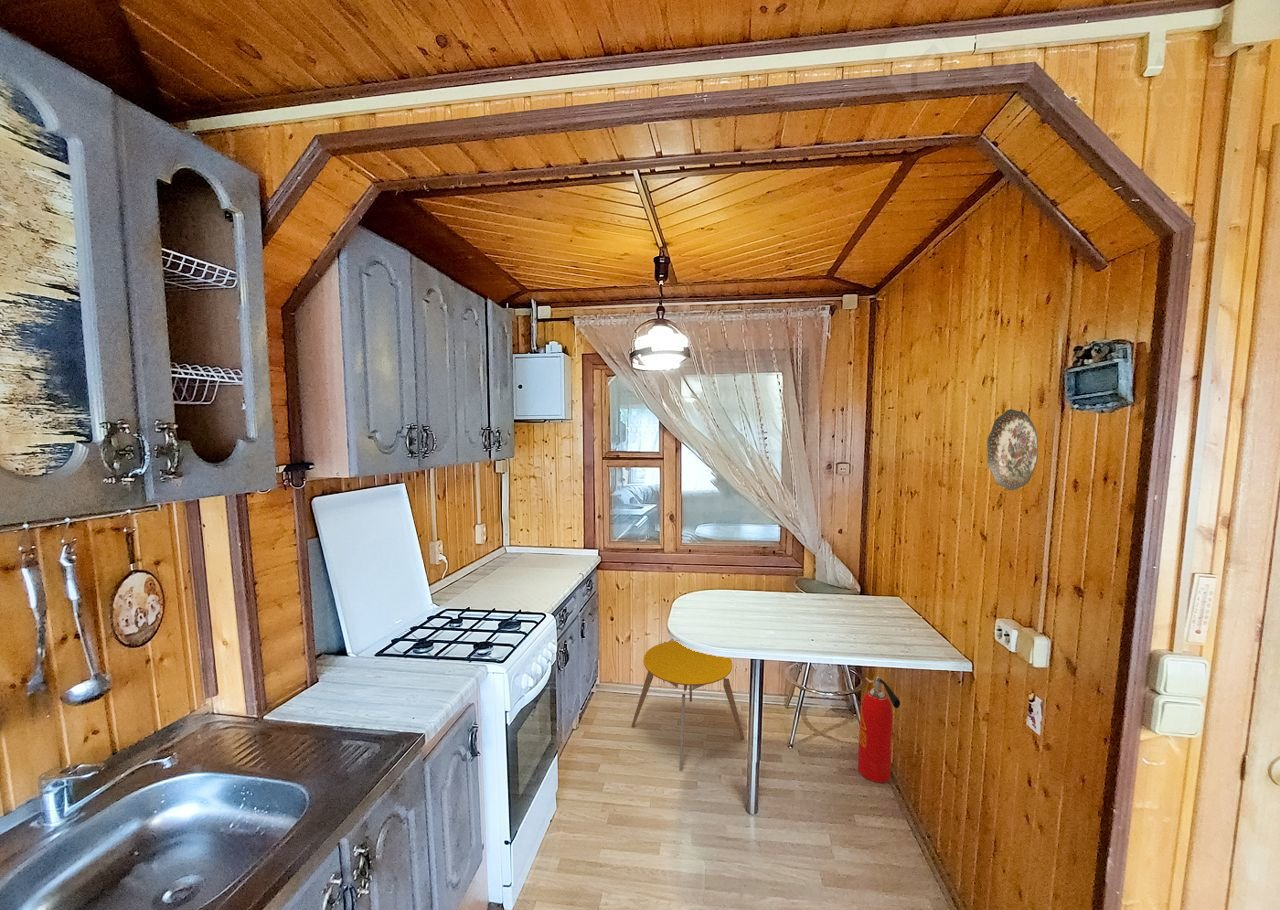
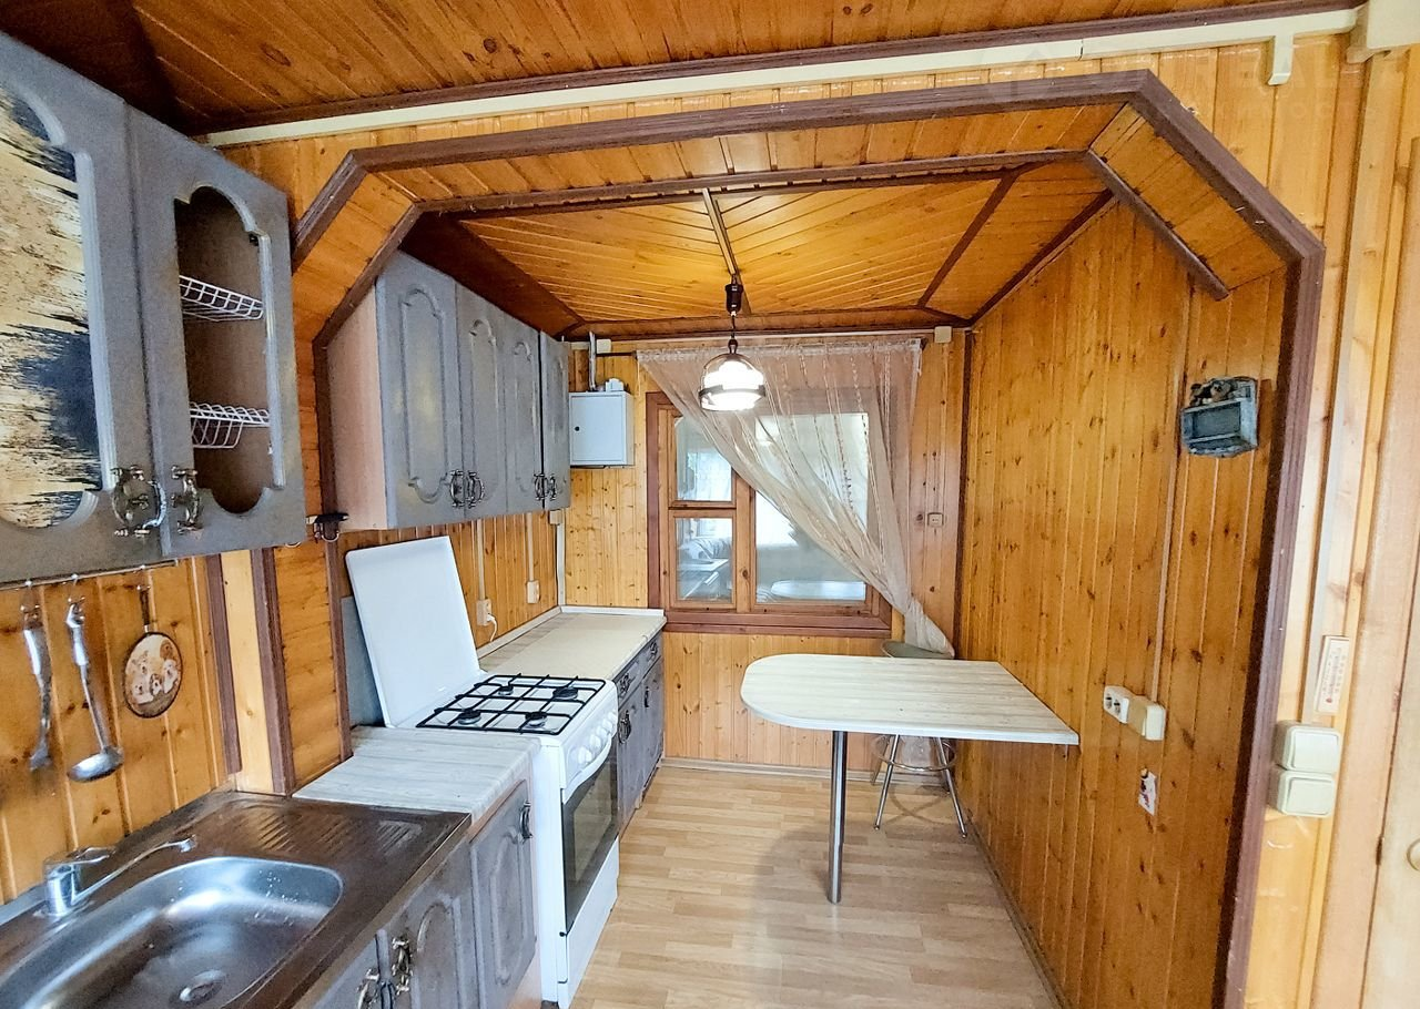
- fire extinguisher [857,676,901,784]
- decorative plate [986,408,1039,491]
- stool [631,640,745,772]
